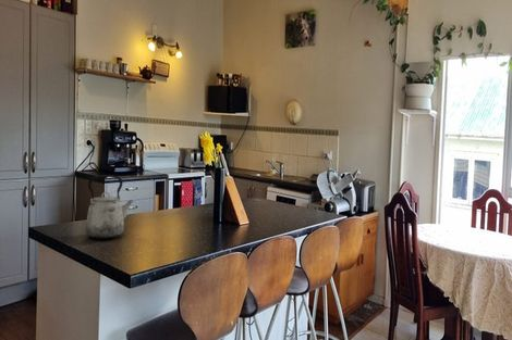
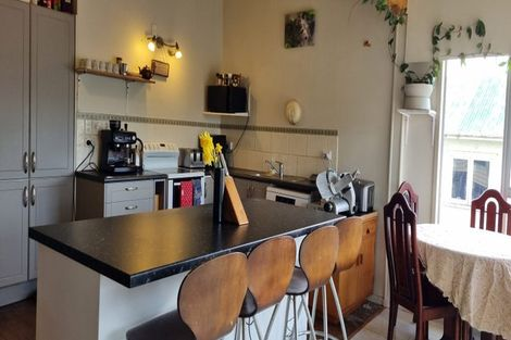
- kettle [85,174,135,240]
